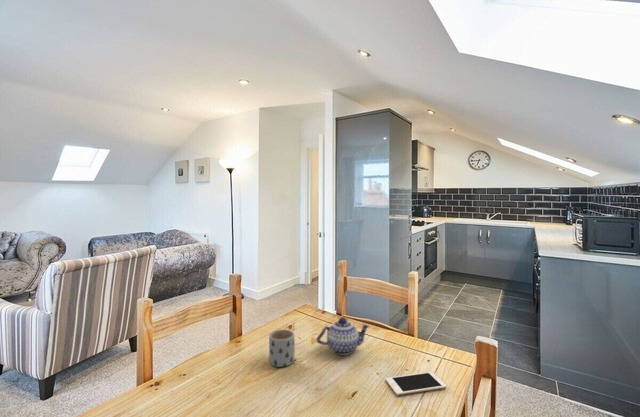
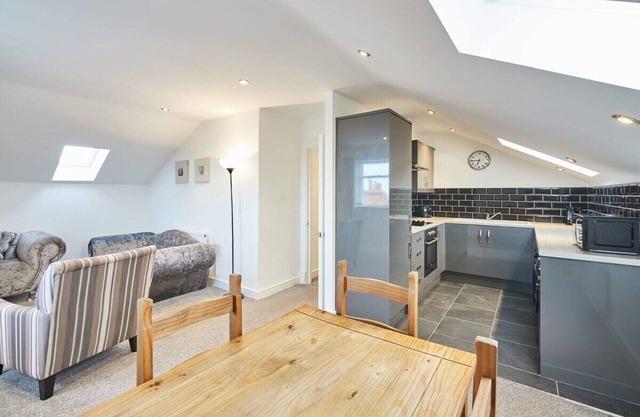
- teapot [315,316,371,356]
- mug [268,329,296,368]
- cell phone [385,371,447,396]
